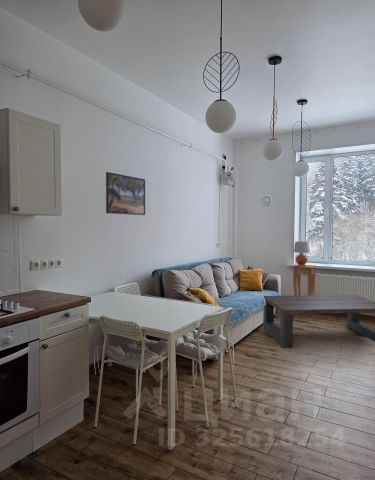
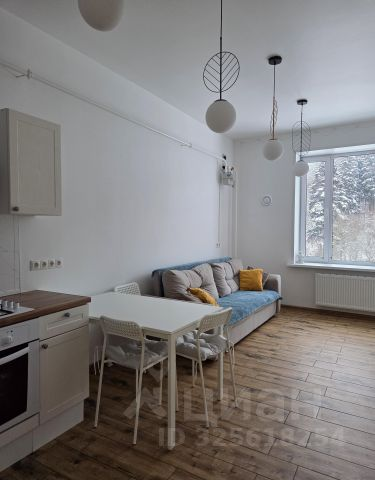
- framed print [105,171,146,216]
- coffee table [262,294,375,349]
- lamp [293,240,311,266]
- side table [292,264,317,316]
